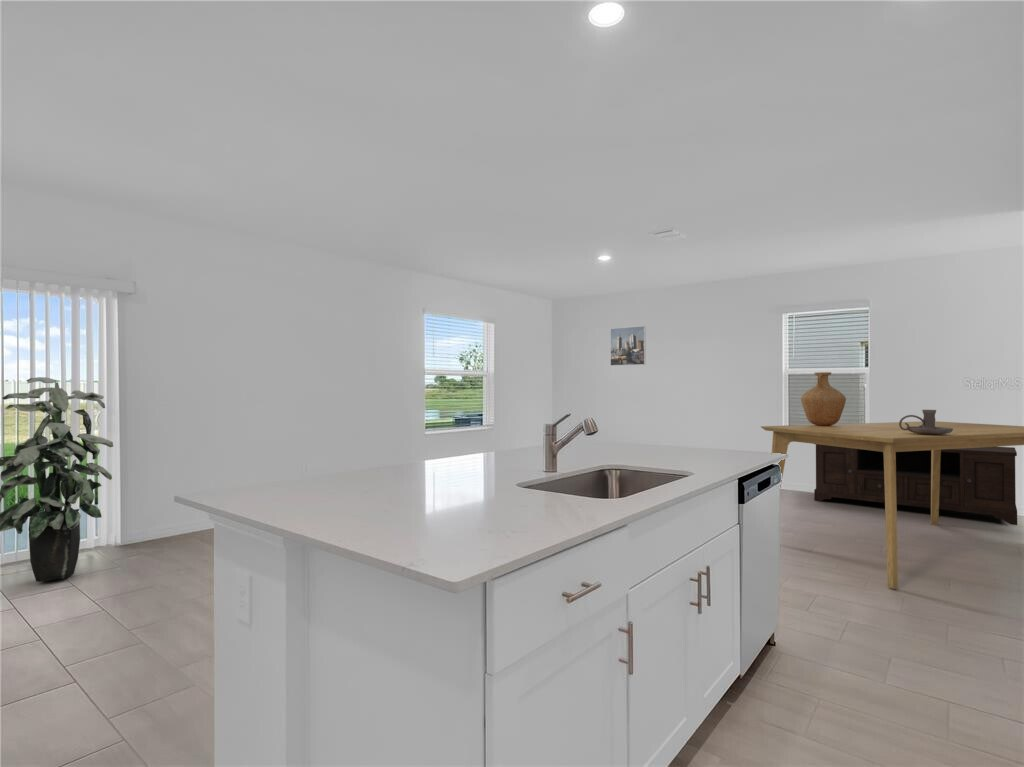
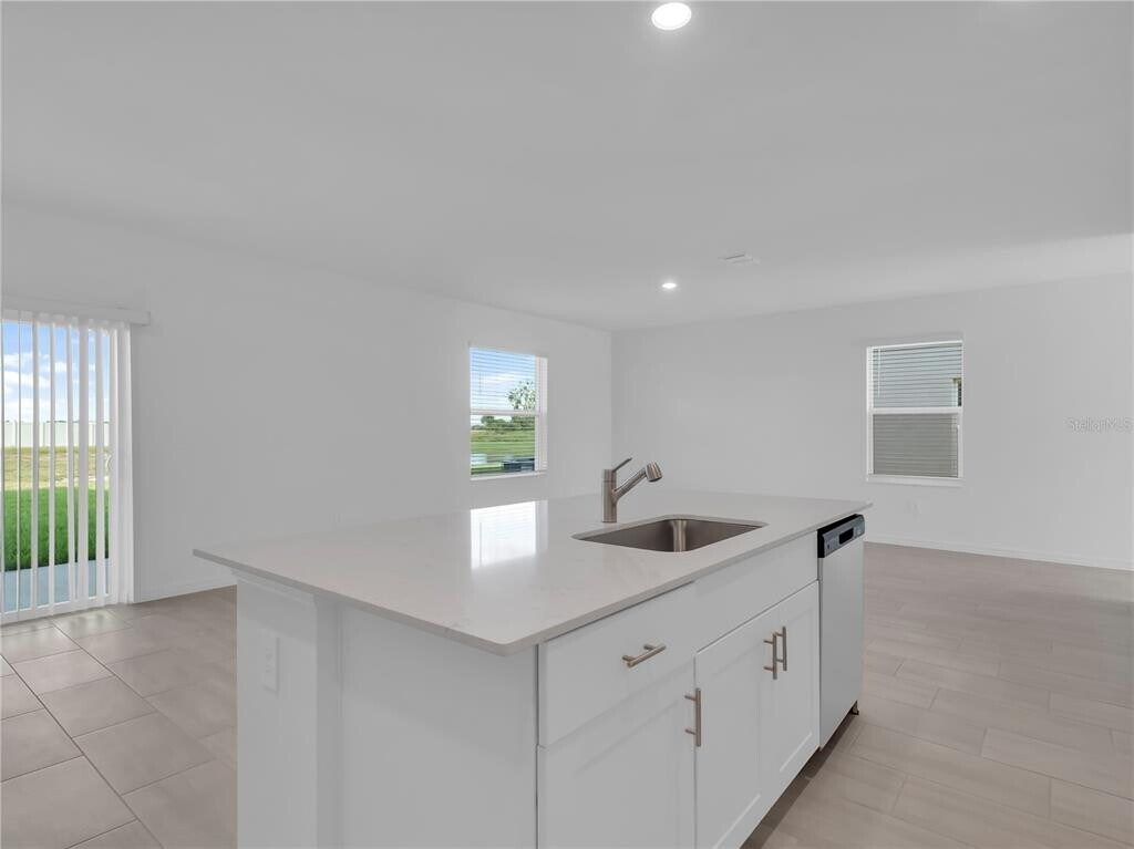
- candle holder [899,409,953,435]
- media console [813,444,1018,526]
- dining table [760,420,1024,590]
- indoor plant [0,376,114,583]
- vase [800,371,847,426]
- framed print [609,325,646,367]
